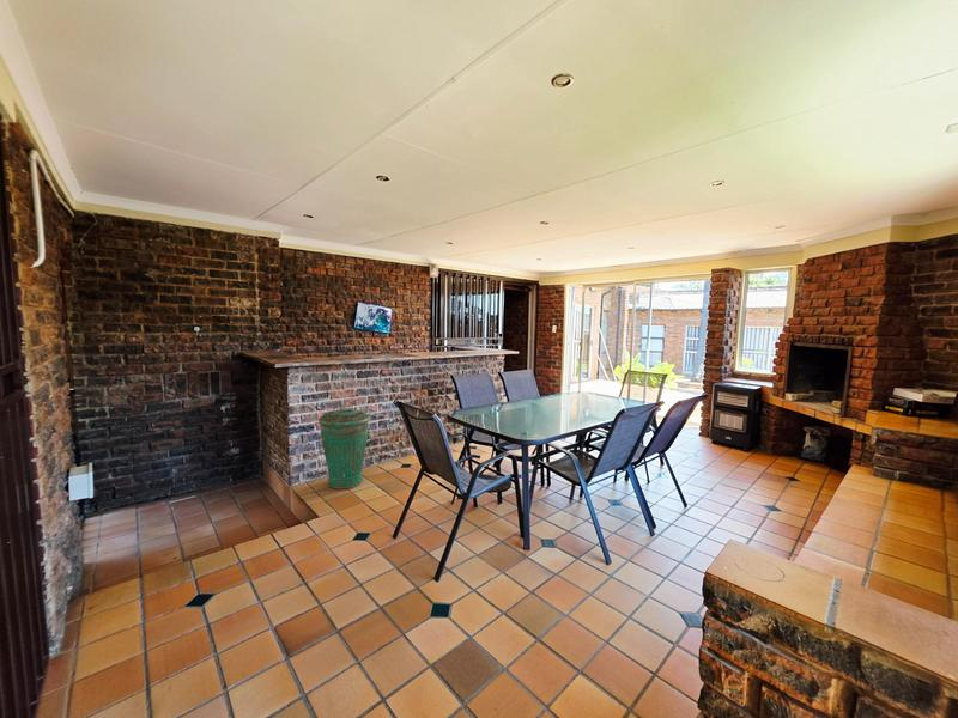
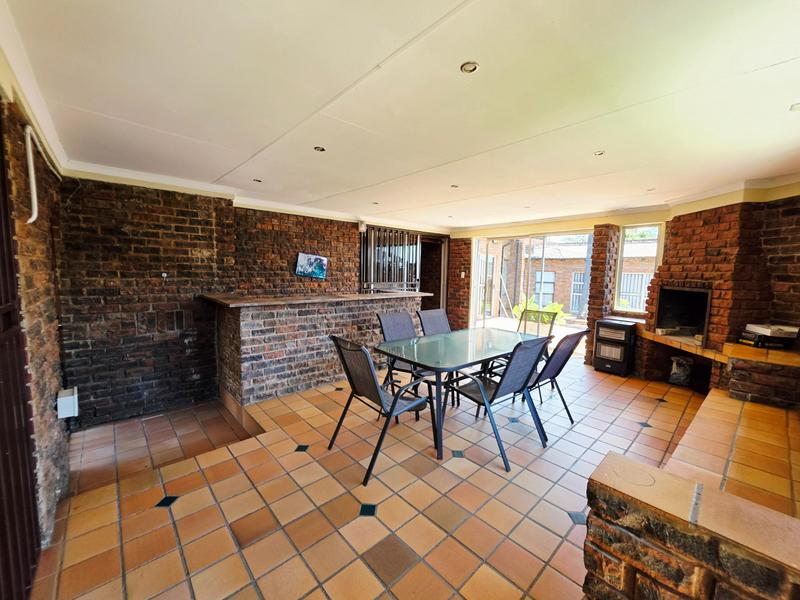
- trash can [317,406,371,491]
